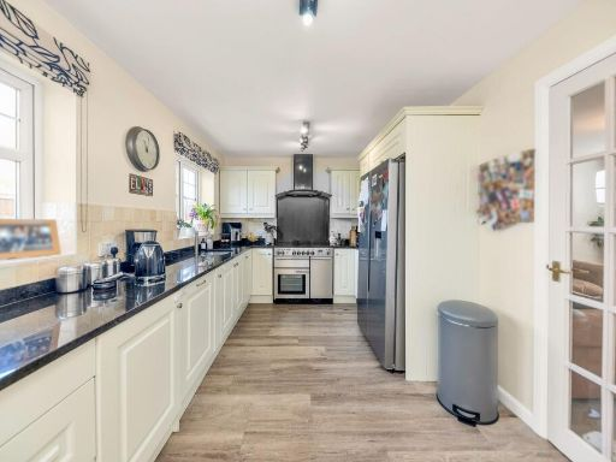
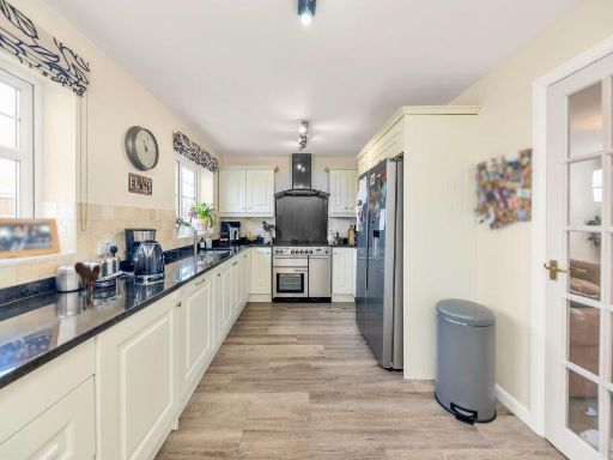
+ utensil holder [73,261,102,309]
